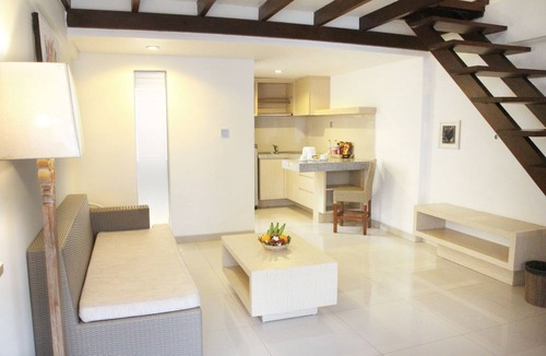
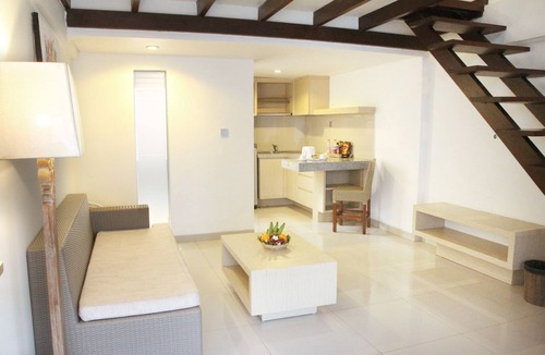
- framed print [437,119,462,151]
